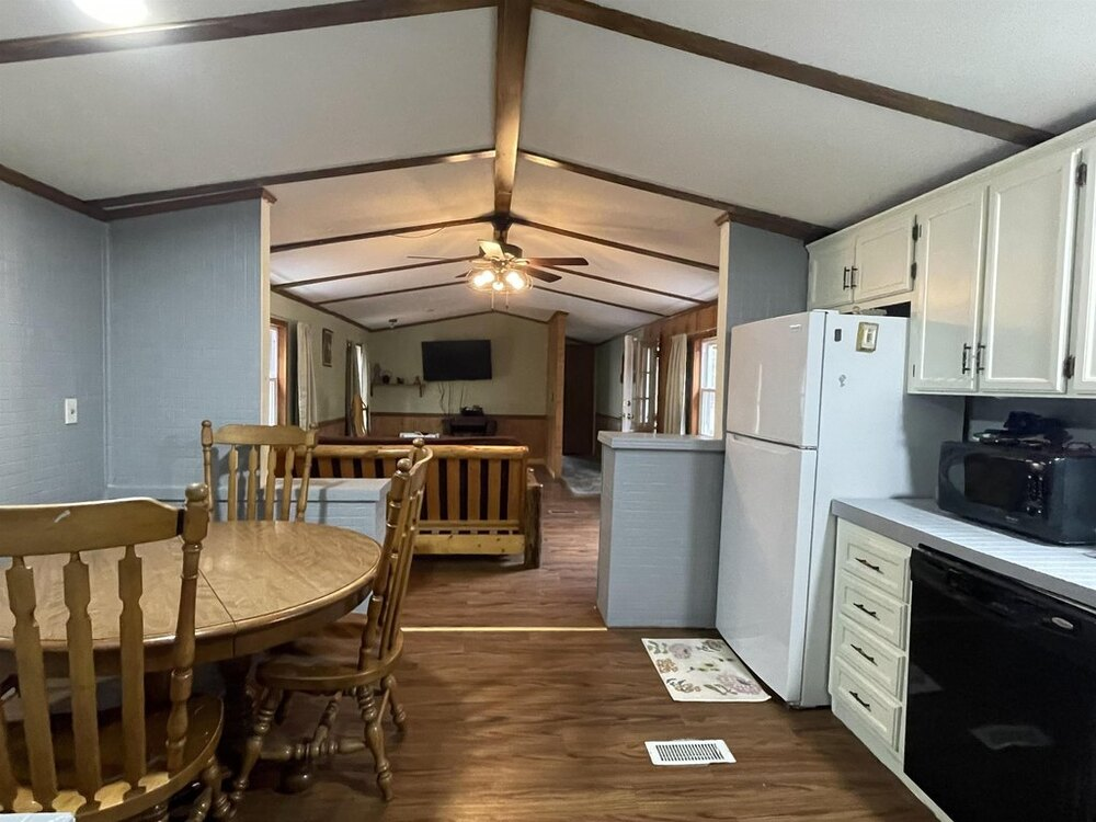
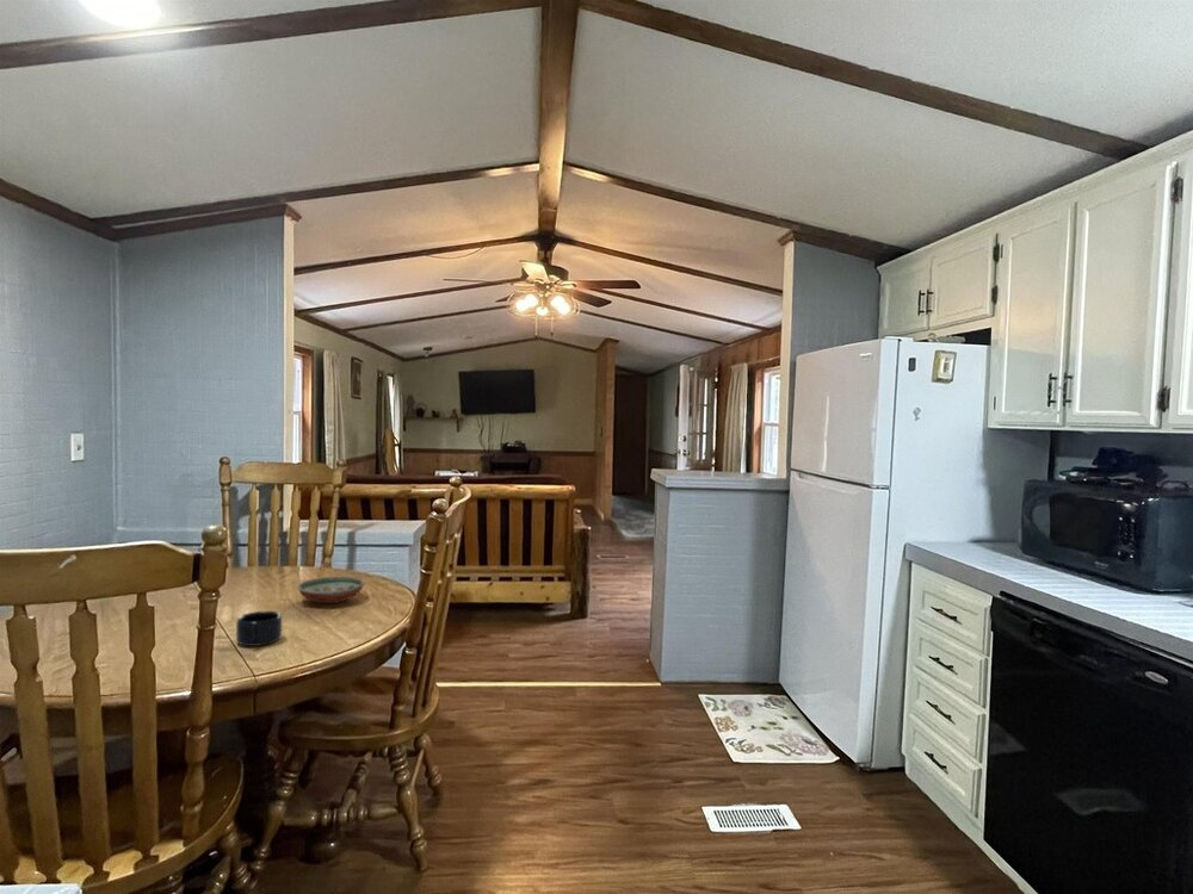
+ mug [235,610,283,647]
+ decorative bowl [296,576,365,604]
